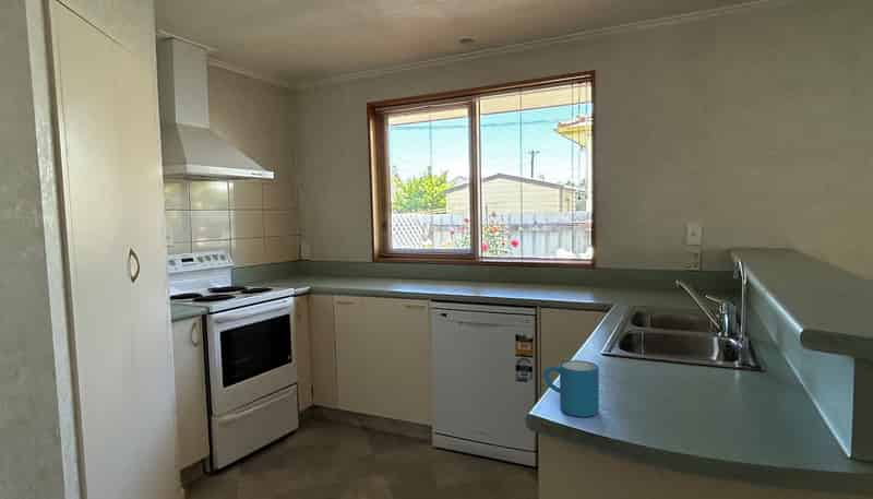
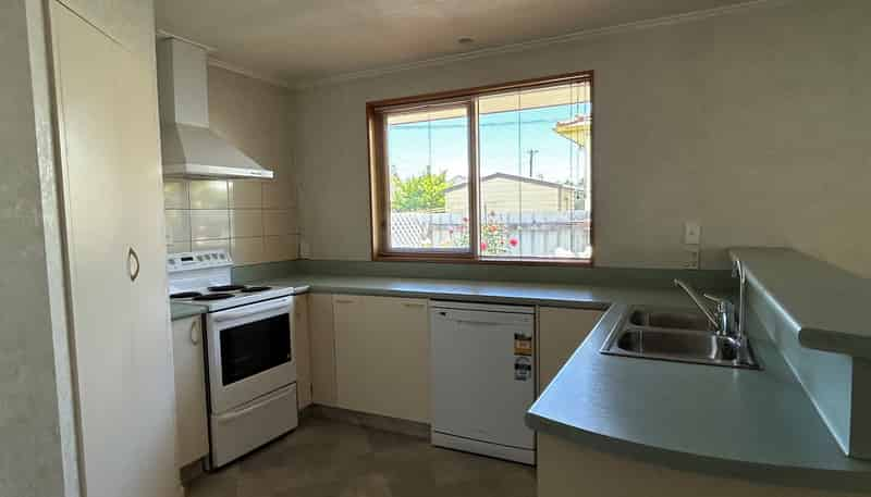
- mug [542,359,600,418]
